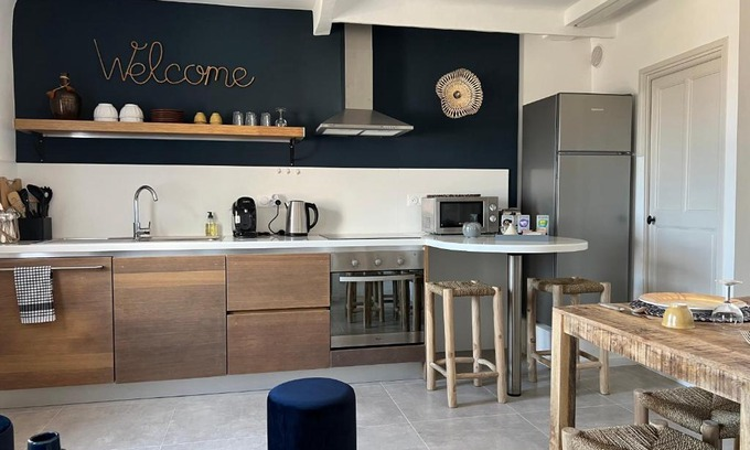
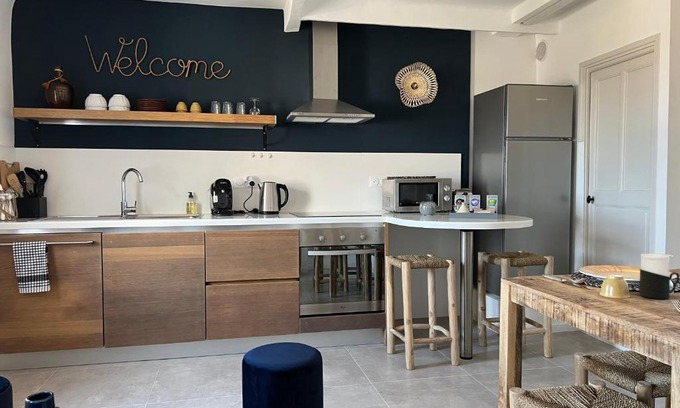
+ cup [638,253,680,300]
